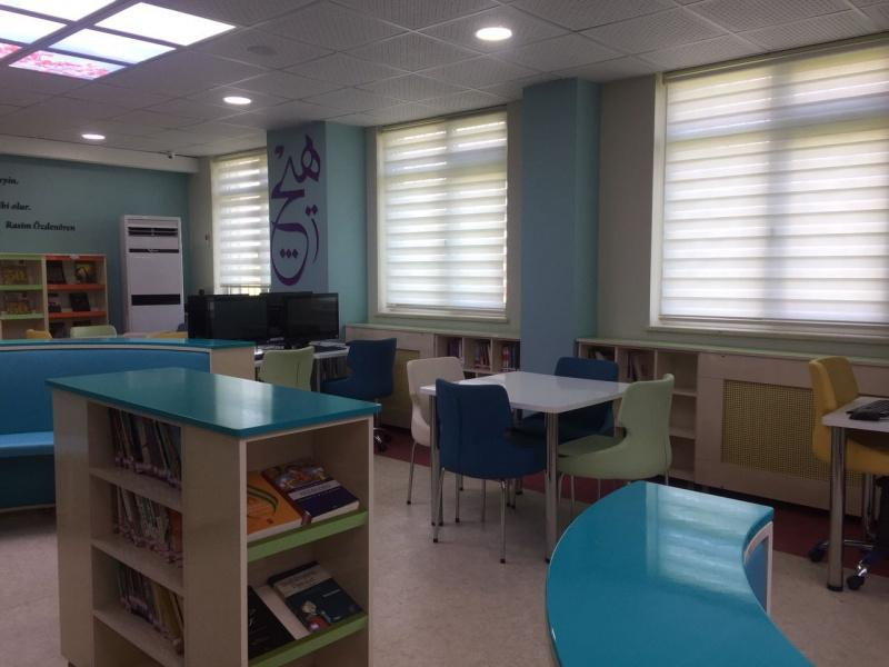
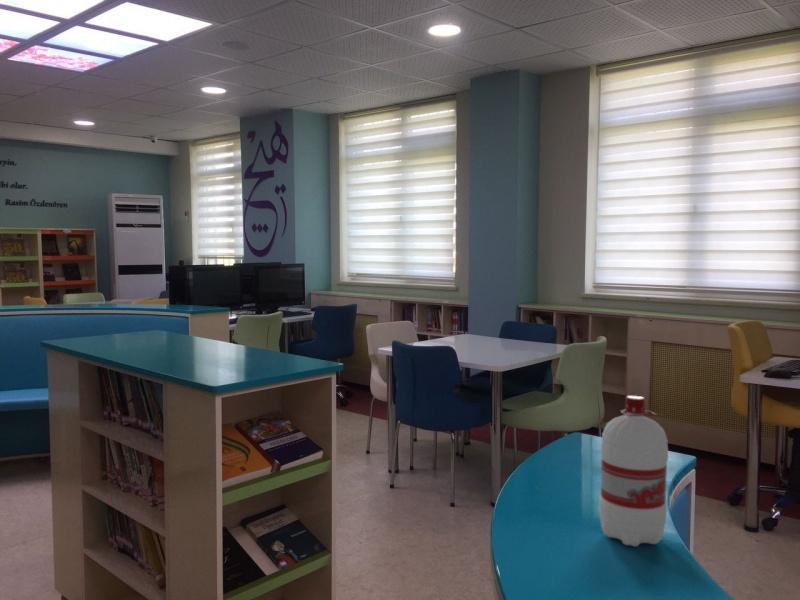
+ water bottle [598,394,669,547]
